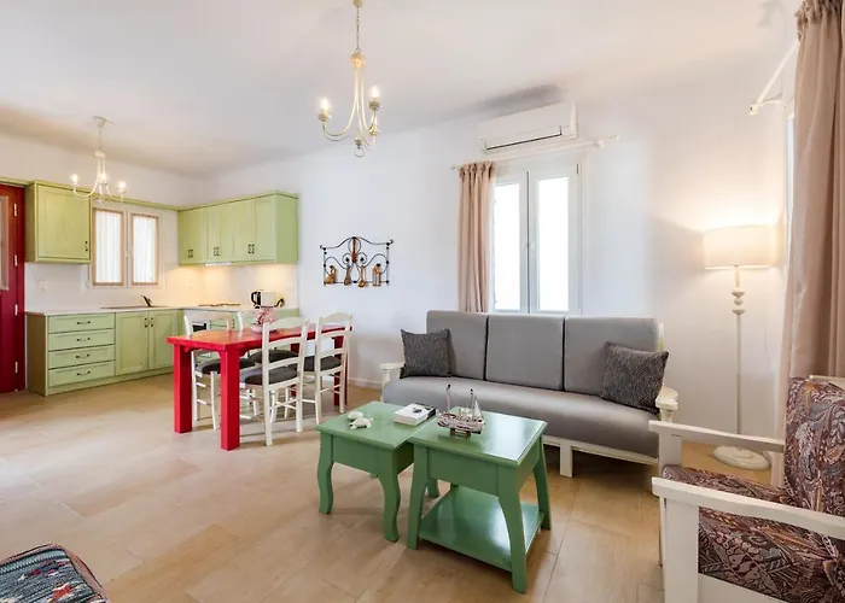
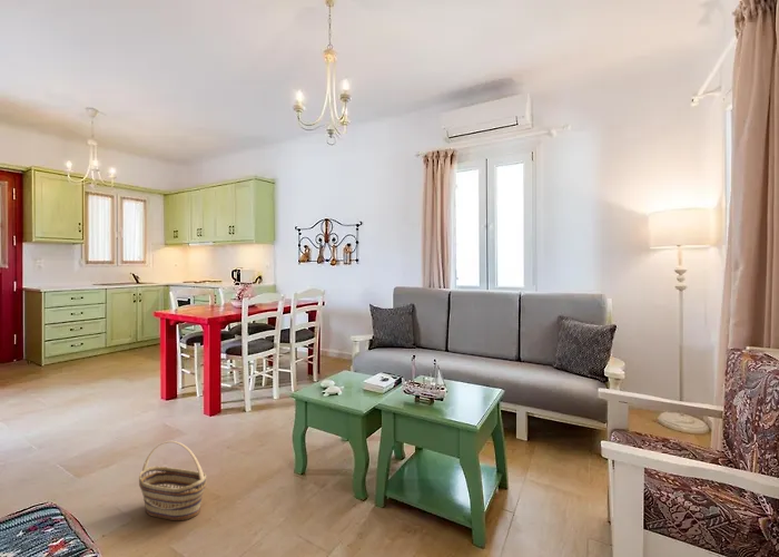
+ basket [138,440,207,521]
